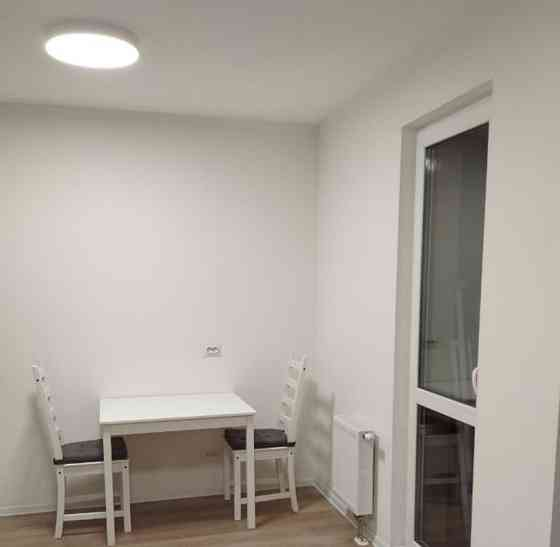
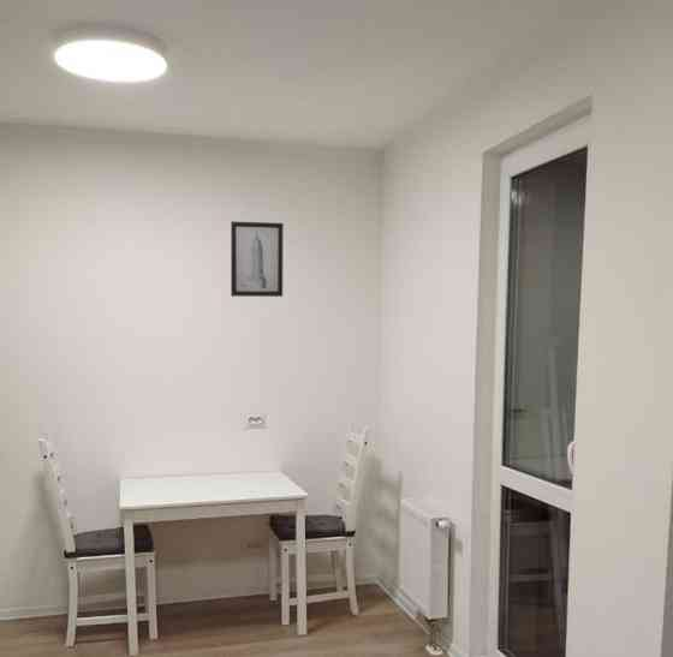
+ wall art [230,220,285,298]
